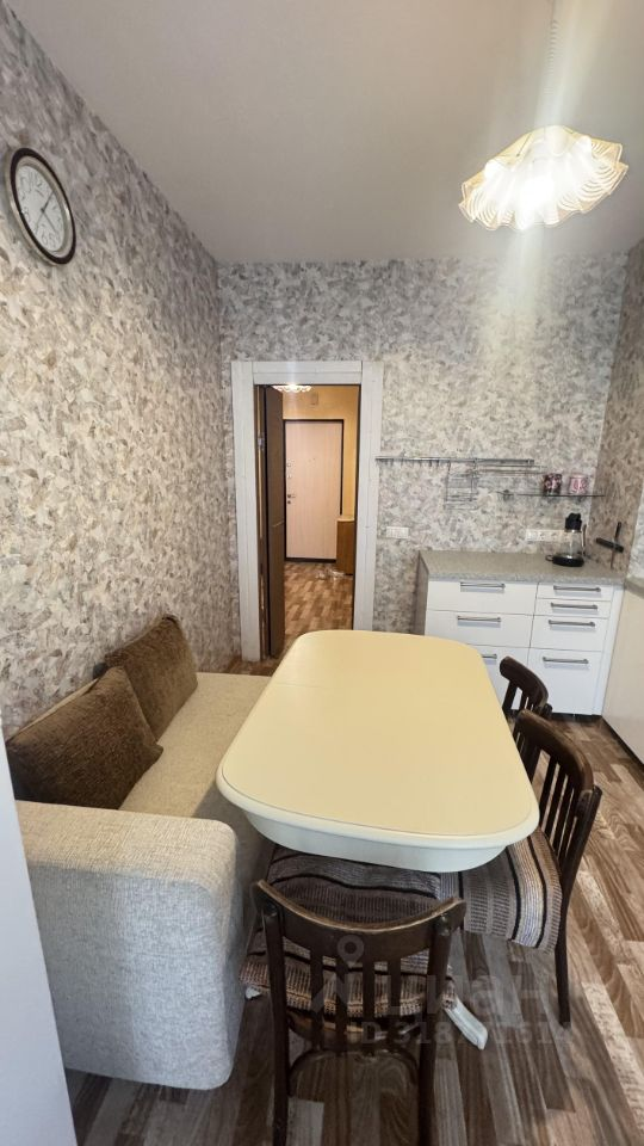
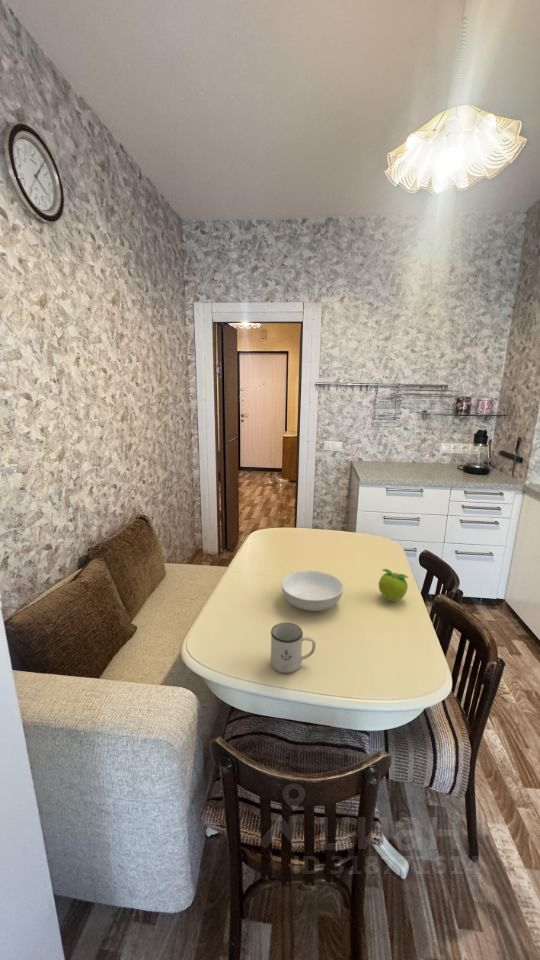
+ mug [270,622,317,674]
+ fruit [378,568,410,602]
+ serving bowl [280,570,344,612]
